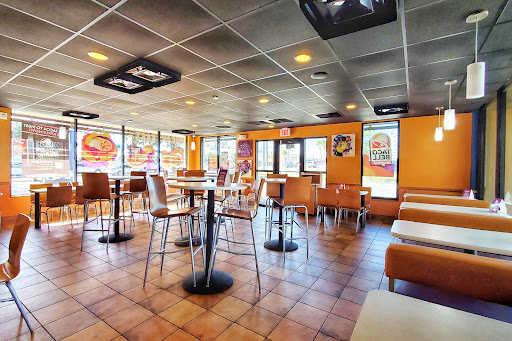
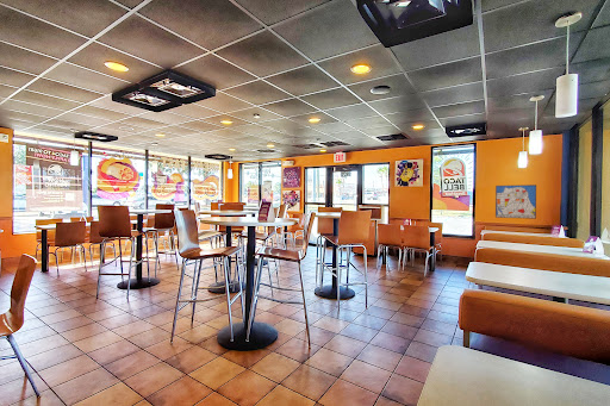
+ wall art [494,183,537,220]
